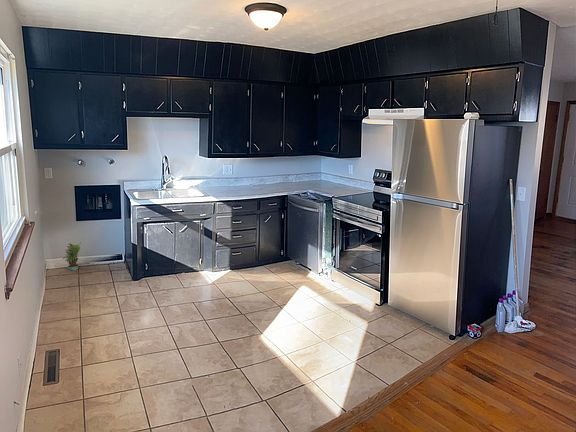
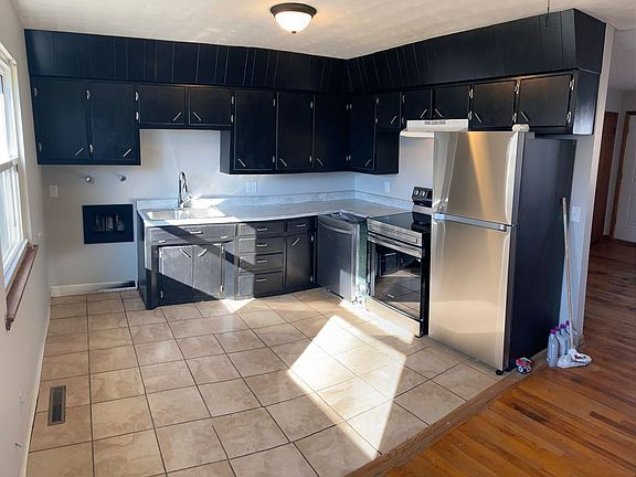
- potted plant [61,242,82,271]
